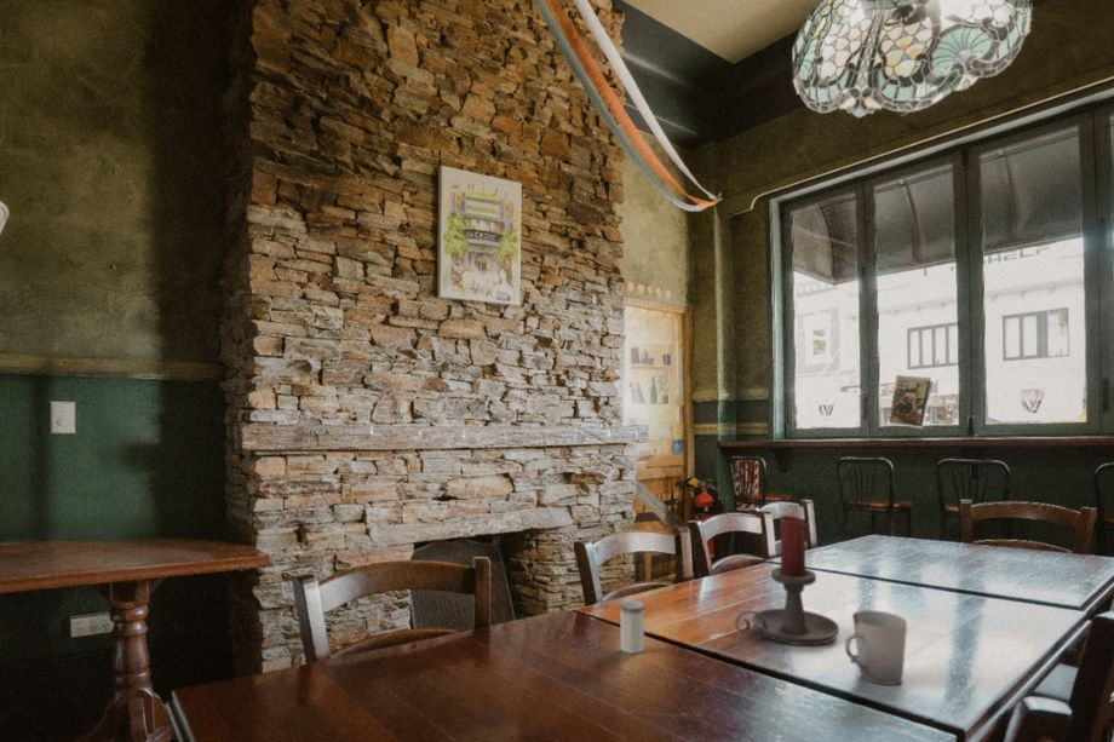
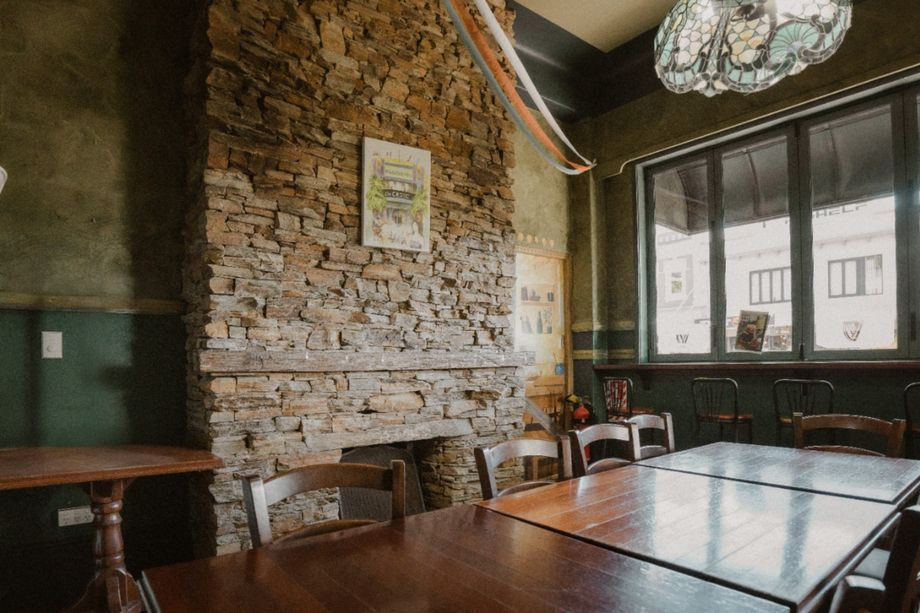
- cup [844,609,908,686]
- salt shaker [618,599,647,655]
- candle holder [733,514,840,646]
